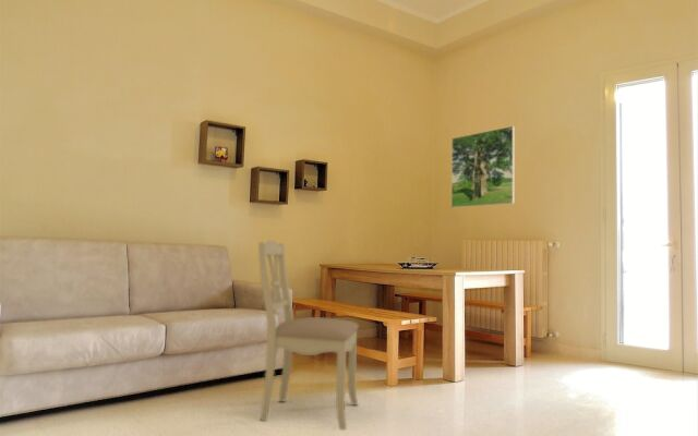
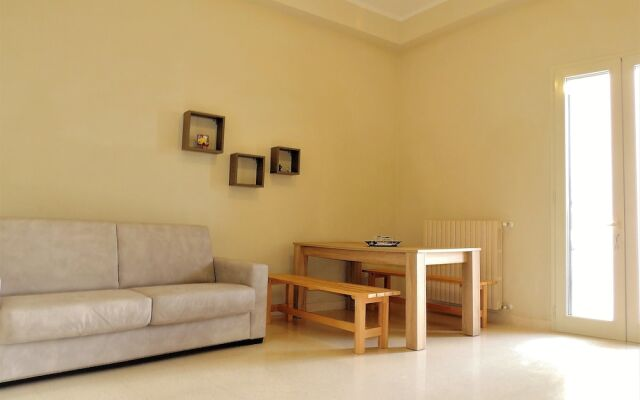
- dining chair [257,240,360,431]
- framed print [450,125,516,209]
